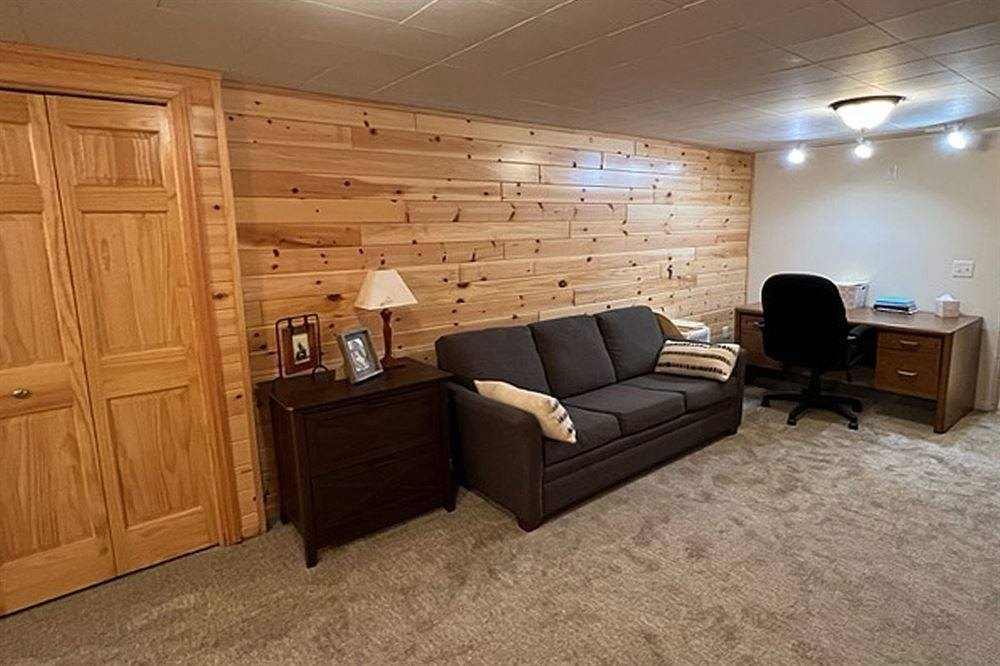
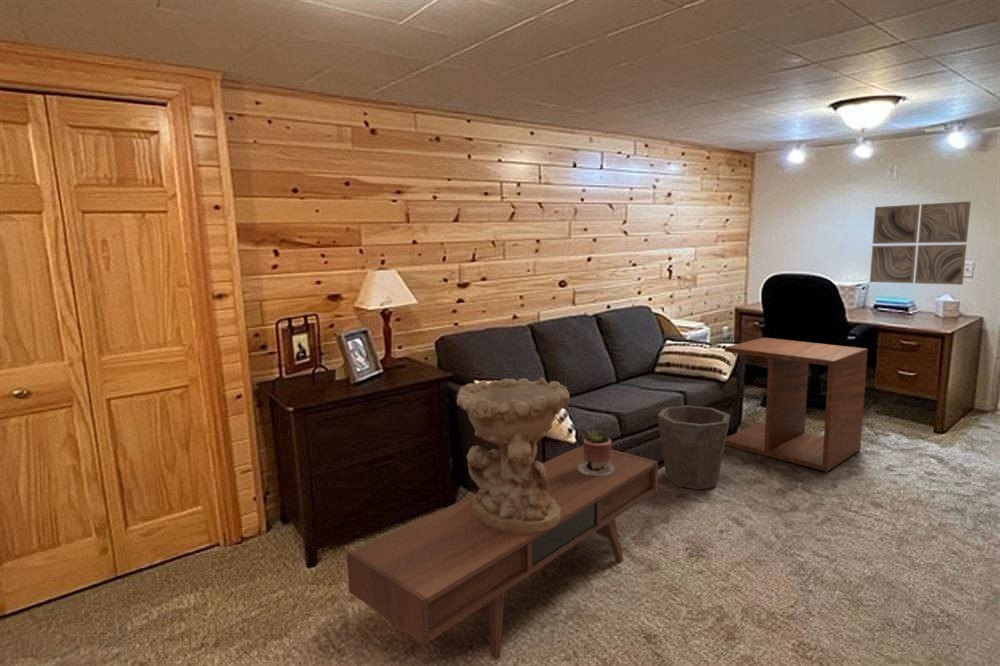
+ coffee table [345,444,659,661]
+ wall art [869,200,972,286]
+ succulent planter [578,429,614,476]
+ waste bin [657,404,731,491]
+ decorative bowl [456,377,571,533]
+ side table [724,337,869,473]
